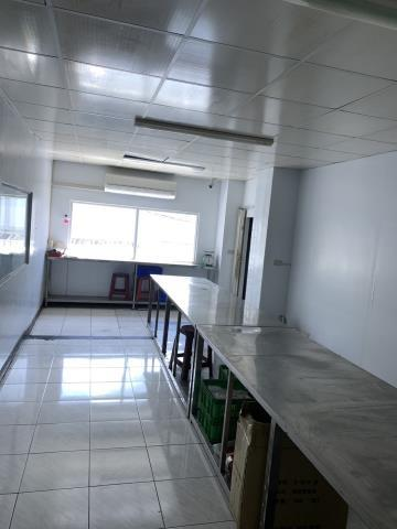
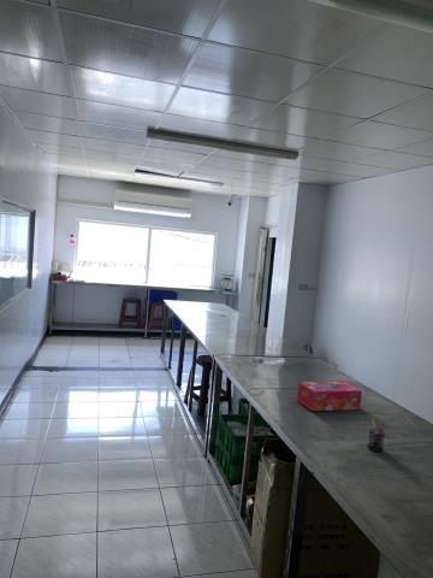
+ tissue box [296,381,363,412]
+ pen holder [367,418,388,453]
